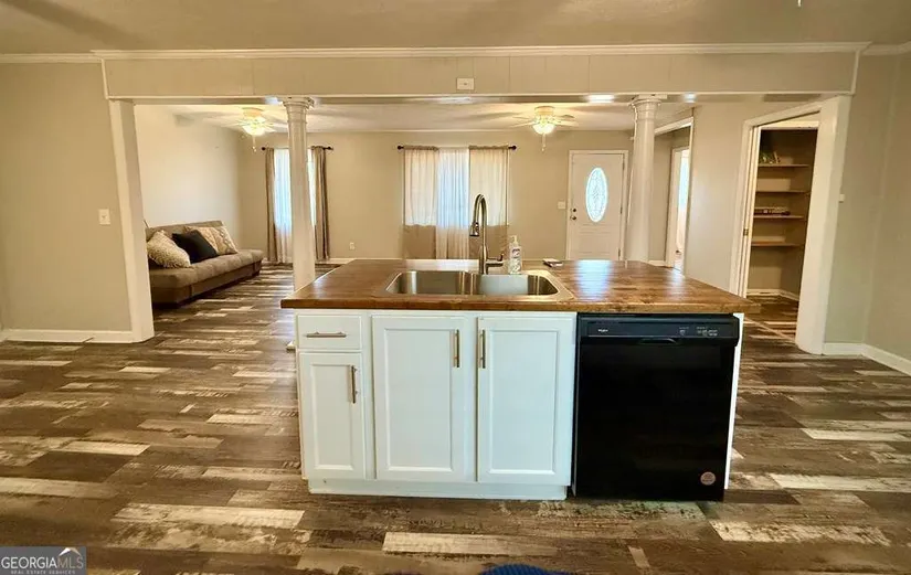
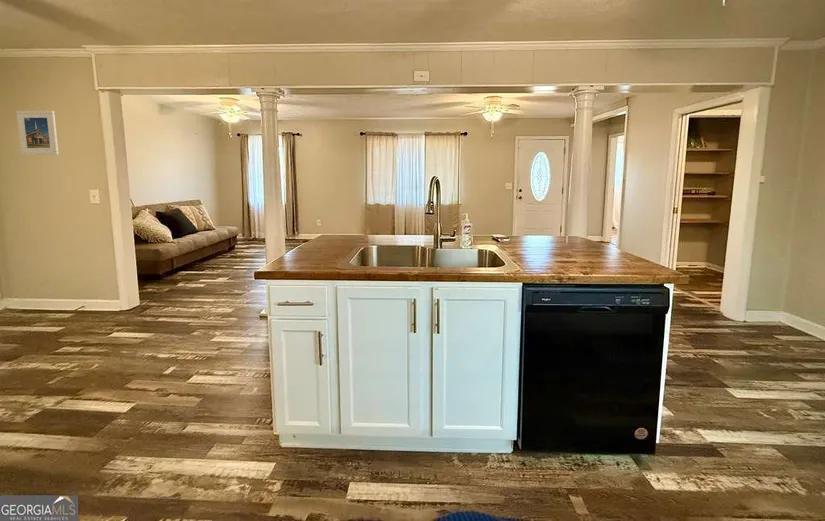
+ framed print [16,110,59,156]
